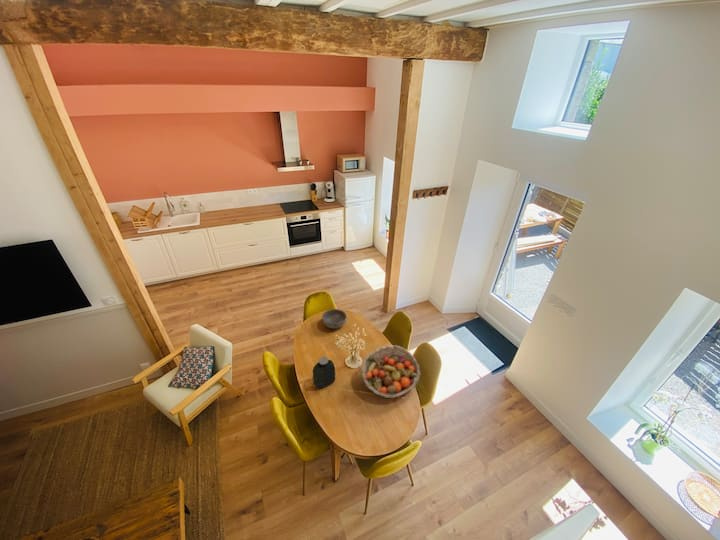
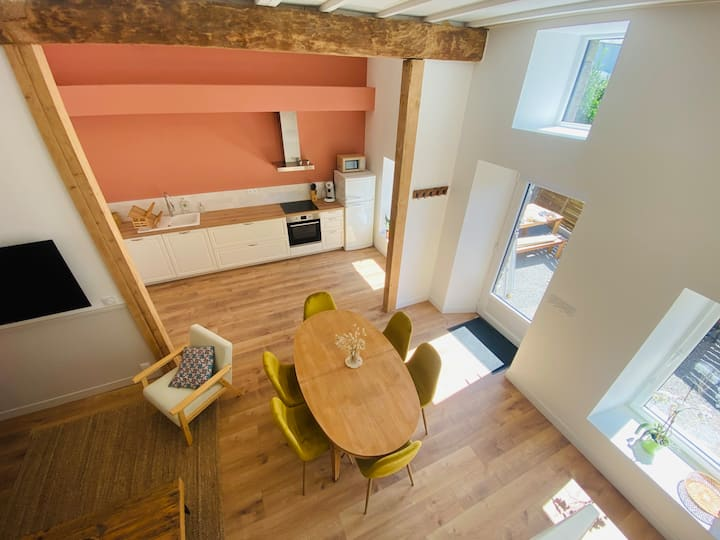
- fruit basket [360,344,421,399]
- bowl [321,308,348,330]
- water jug [312,356,336,390]
